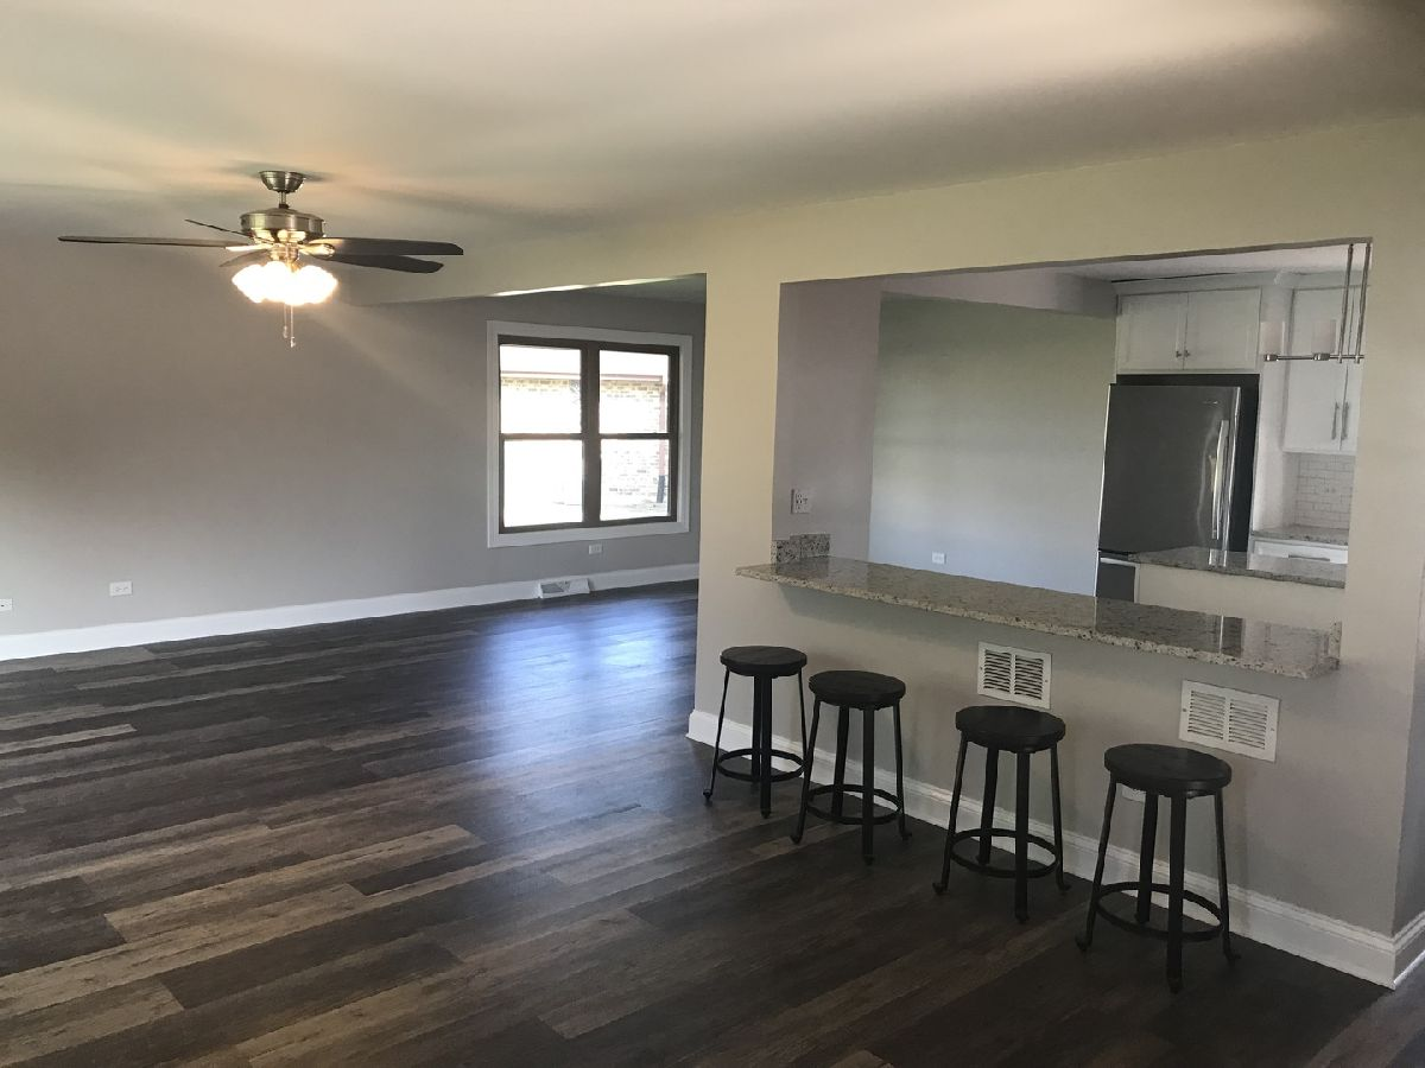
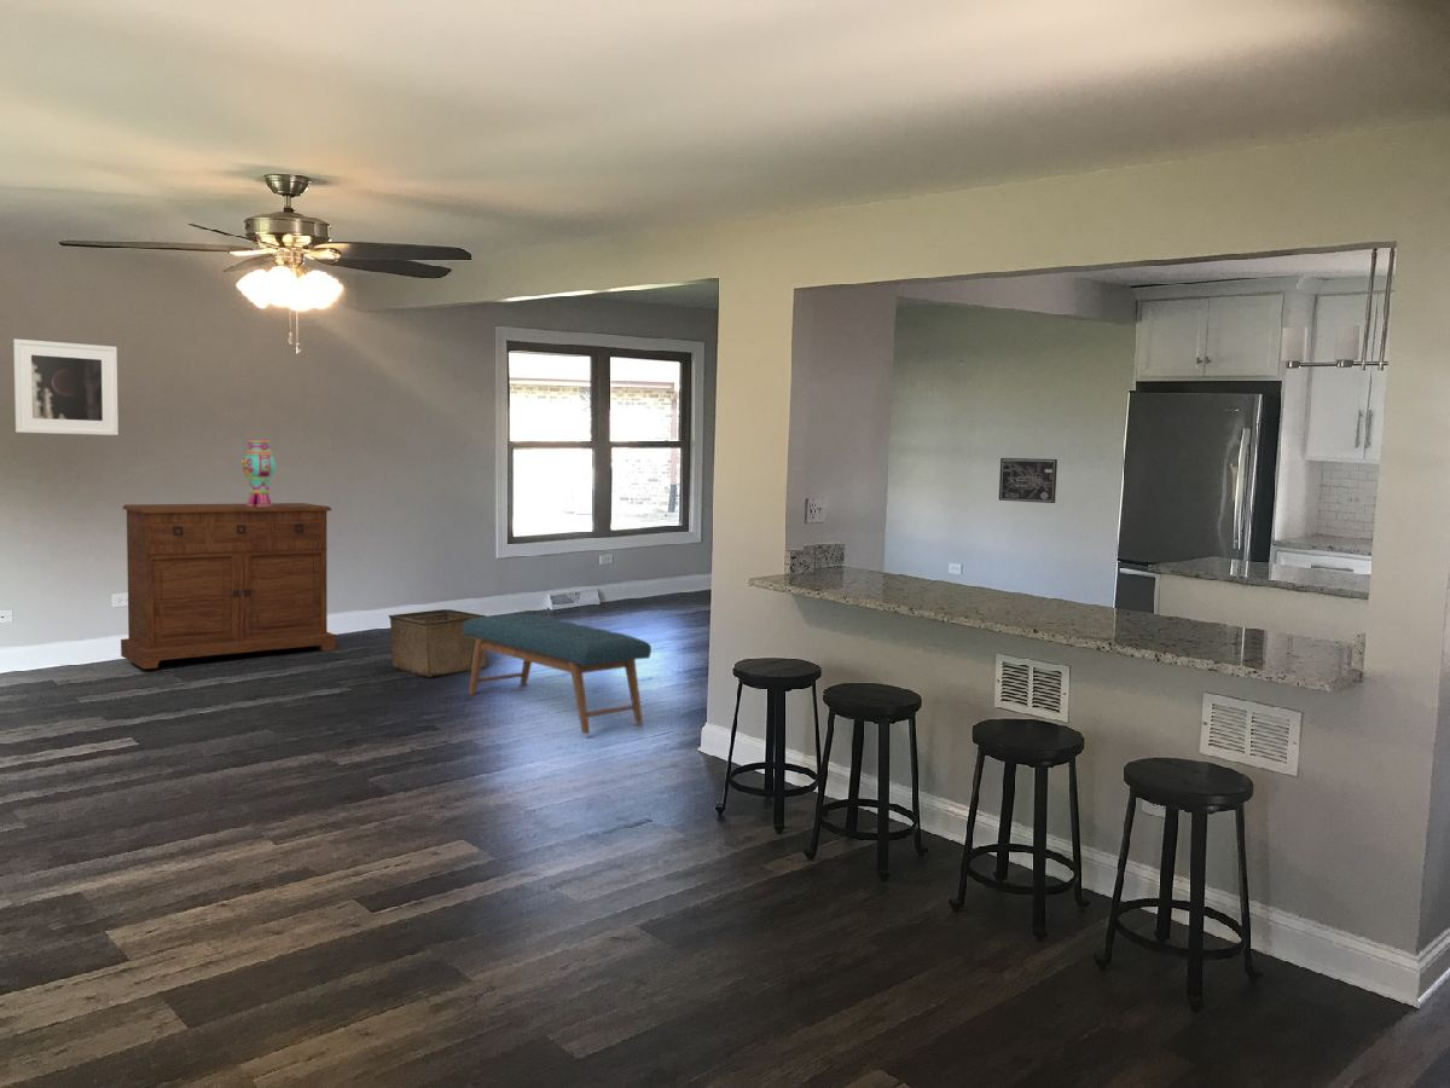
+ bench [463,613,652,735]
+ storage bin [388,608,489,678]
+ sideboard [120,502,336,670]
+ decorative vase [240,439,277,507]
+ wall art [998,457,1058,504]
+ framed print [12,337,120,436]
